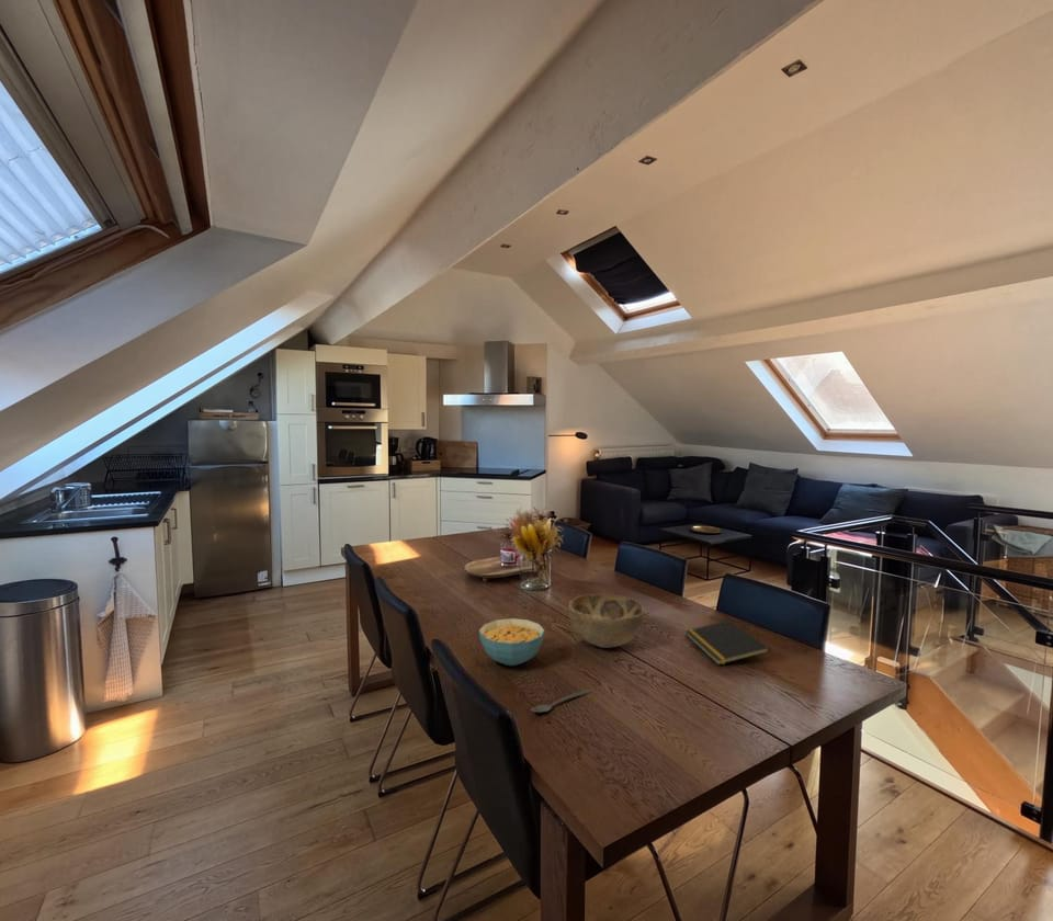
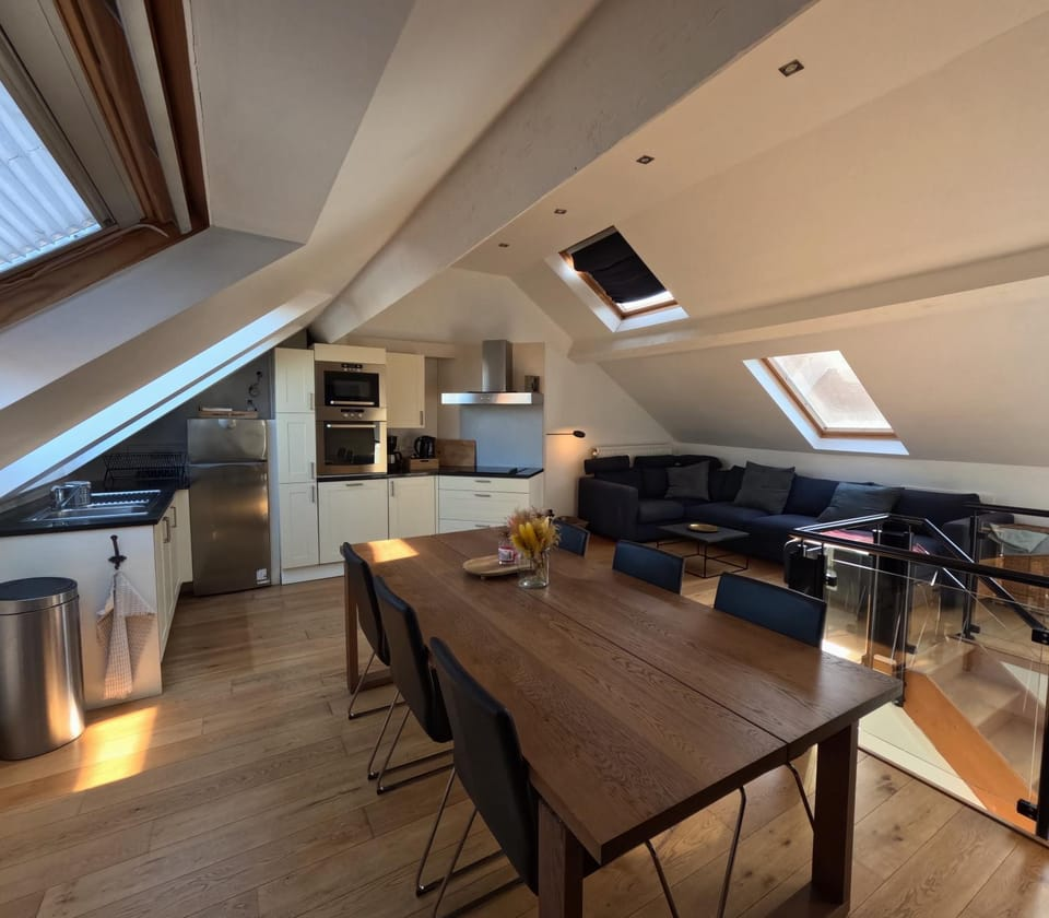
- cereal bowl [478,617,545,667]
- spoon [530,689,592,714]
- decorative bowl [567,593,646,649]
- notepad [684,619,771,666]
